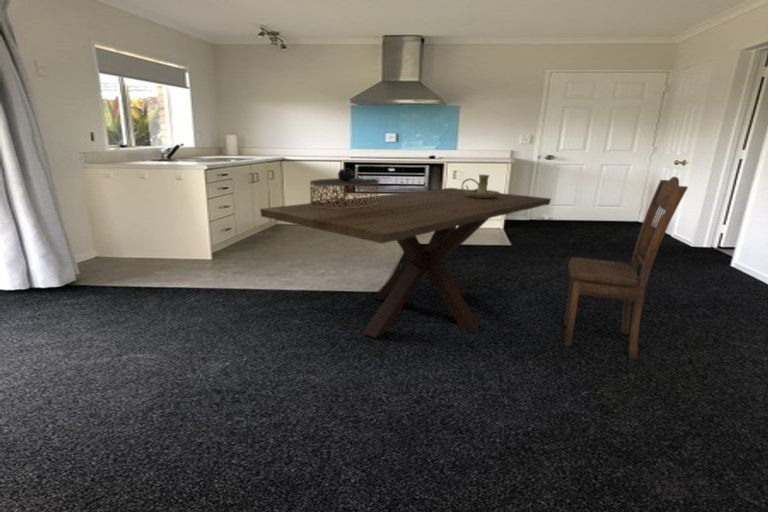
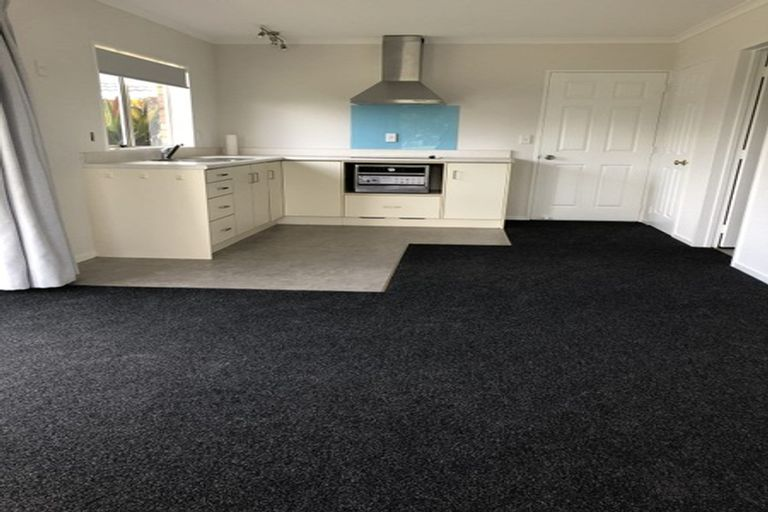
- dining chair [563,176,689,361]
- candle holder [460,174,501,198]
- dining table [259,187,552,339]
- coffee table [309,167,379,209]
